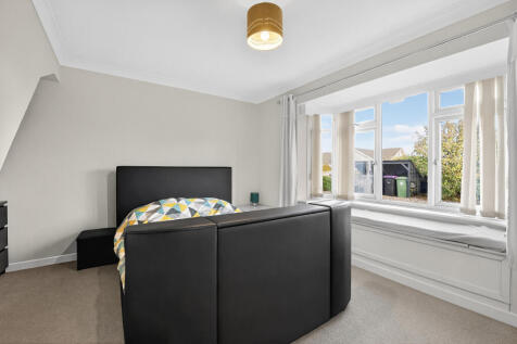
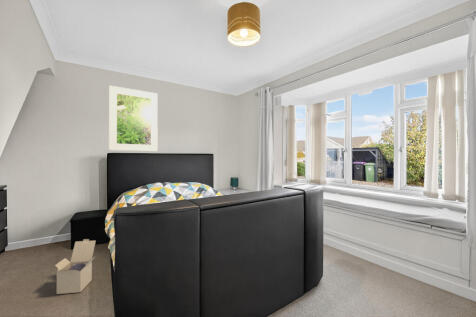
+ cardboard box [54,238,97,295]
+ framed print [108,85,159,152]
